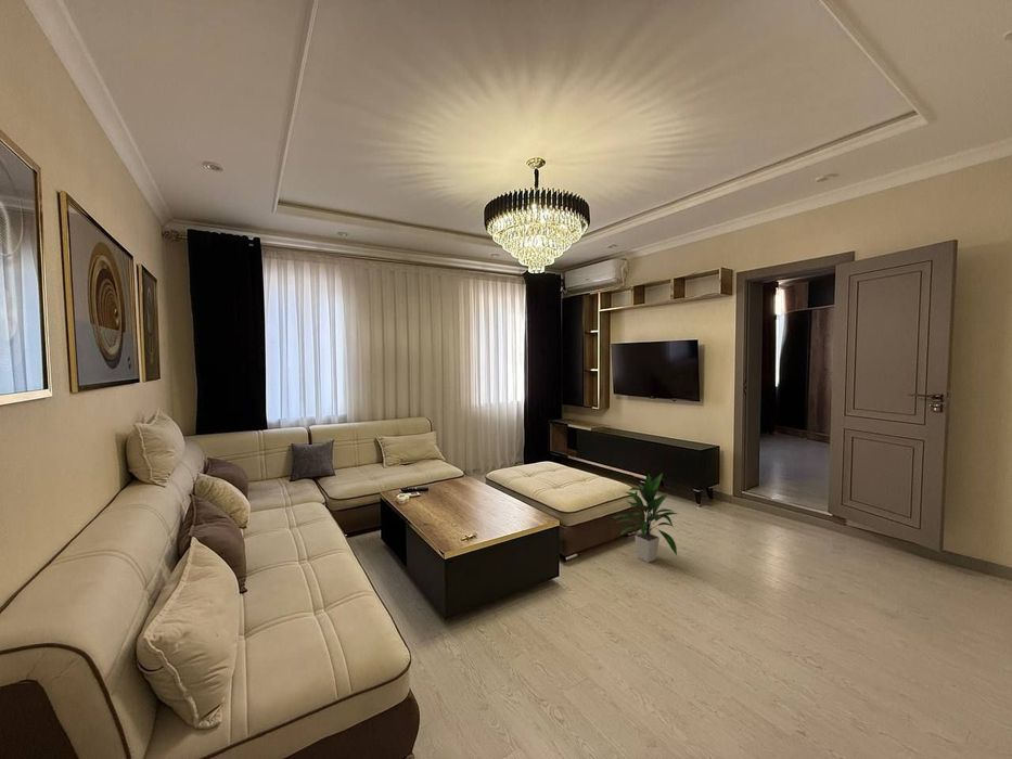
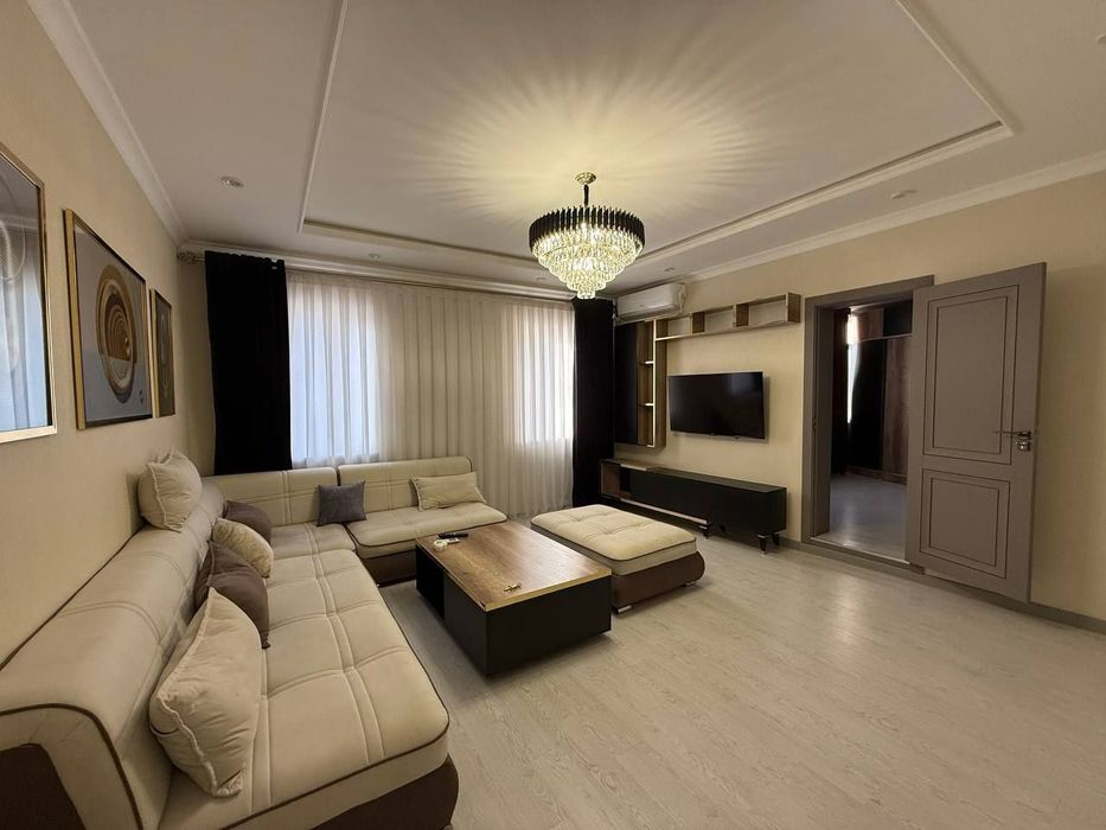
- indoor plant [612,473,680,564]
